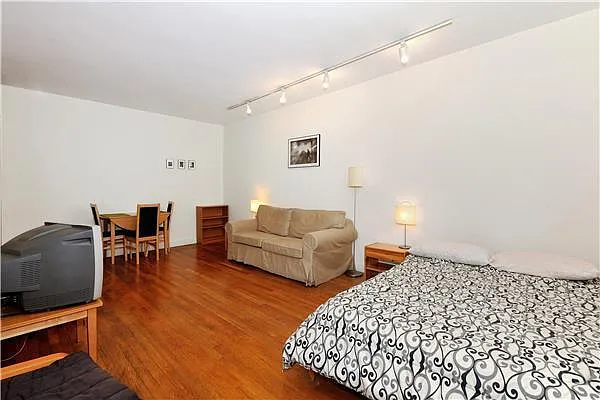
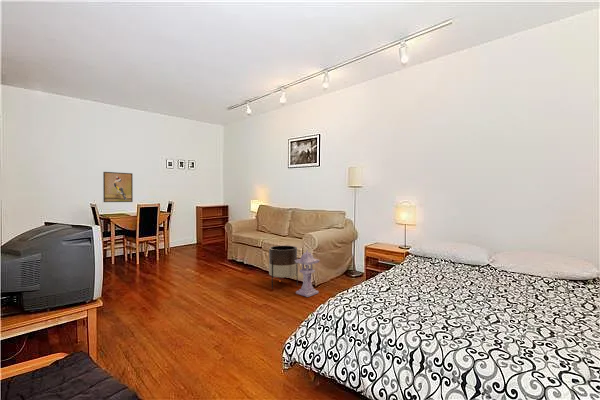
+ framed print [102,171,134,203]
+ planter [268,245,299,290]
+ lantern [295,249,321,298]
